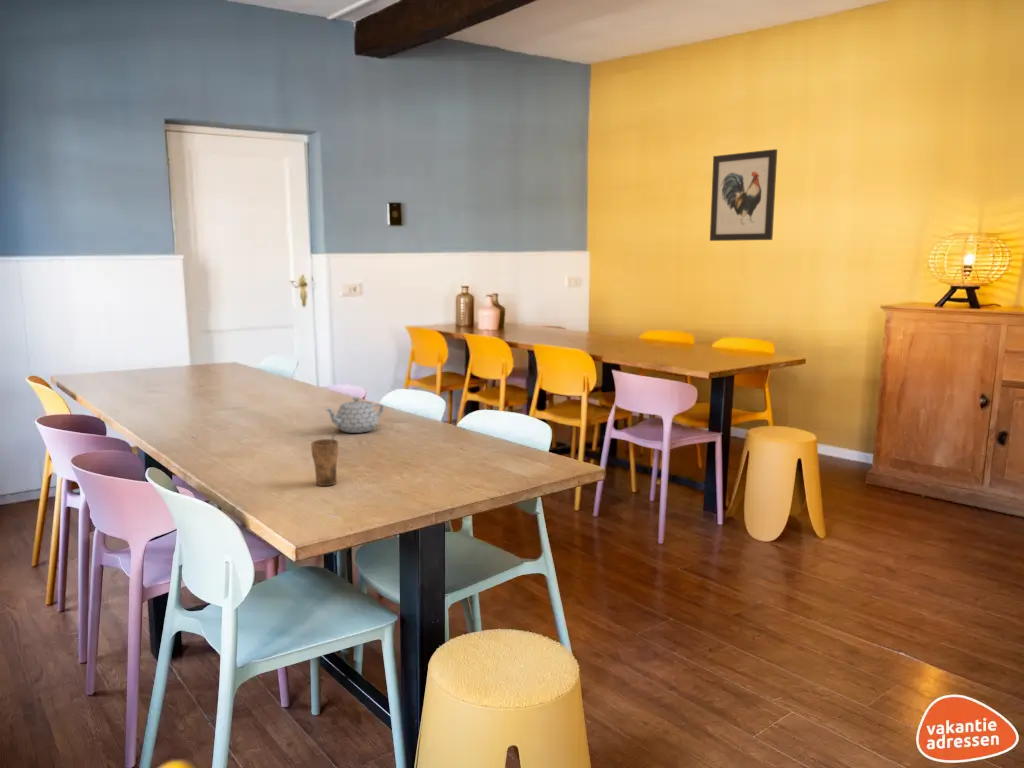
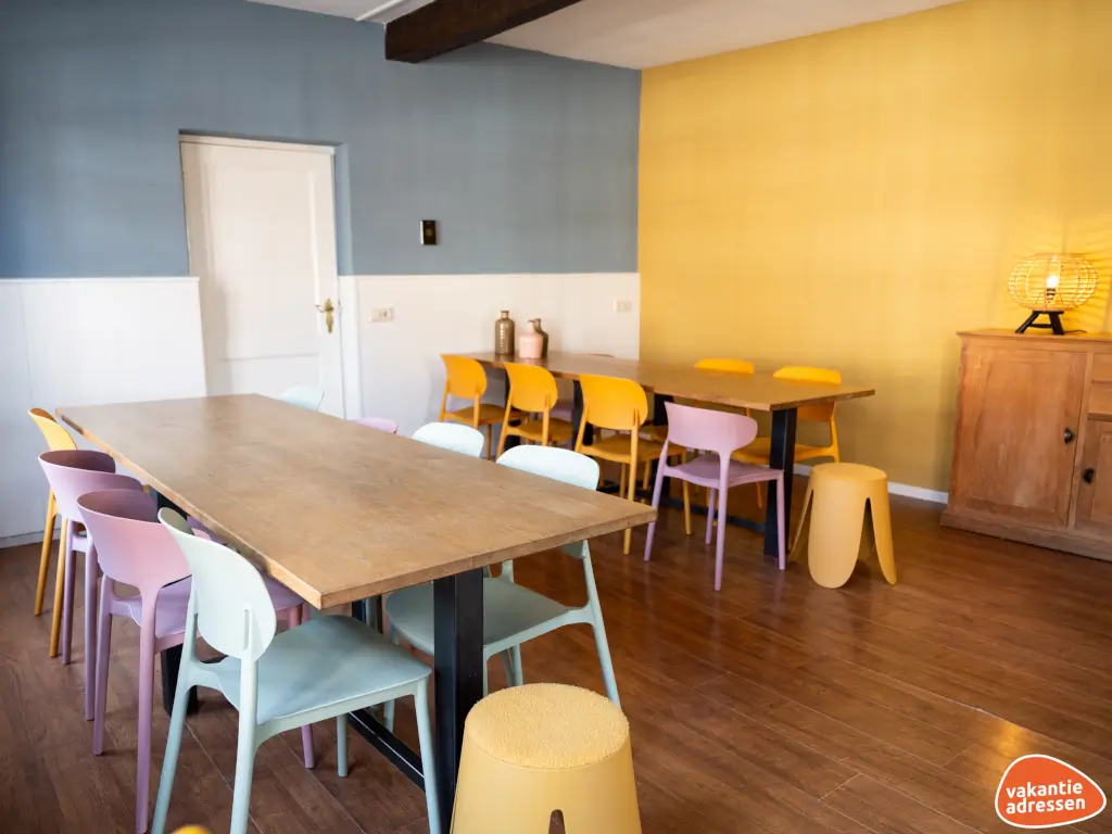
- wall art [709,148,778,242]
- teapot [323,396,385,434]
- cup [310,429,339,487]
